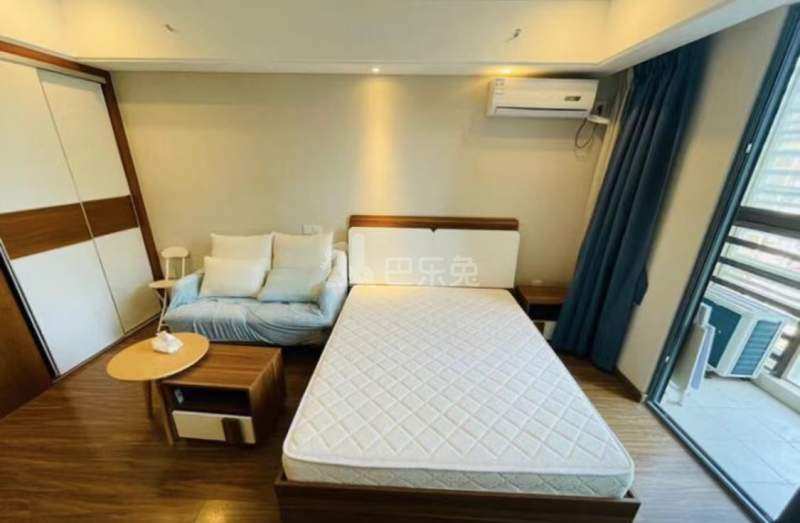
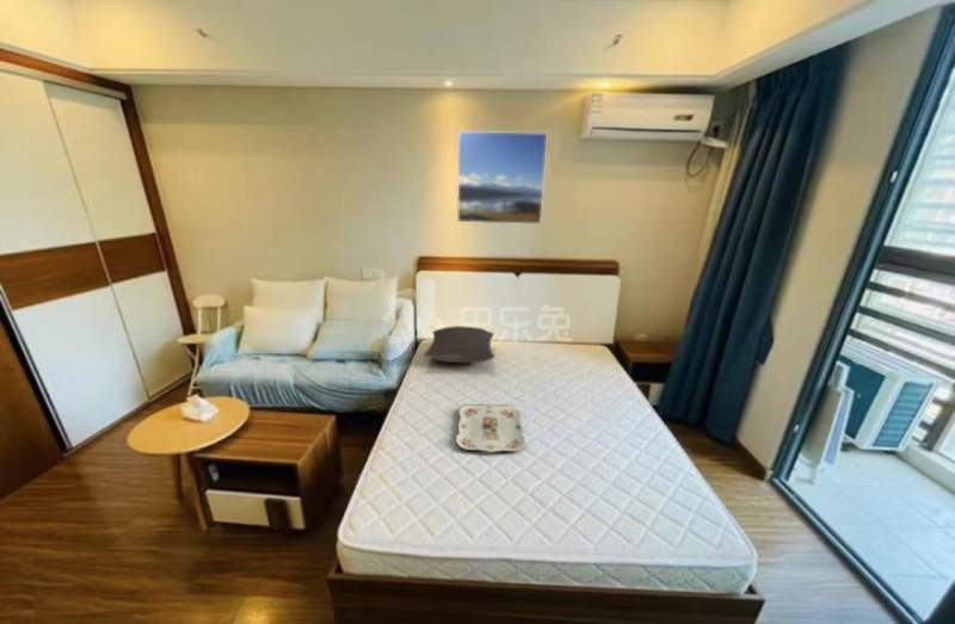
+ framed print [456,130,549,225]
+ serving tray [455,403,526,453]
+ pillow [423,325,495,364]
